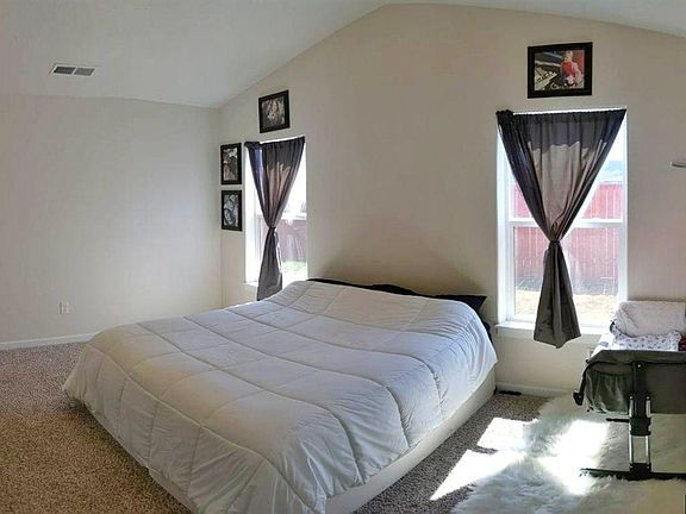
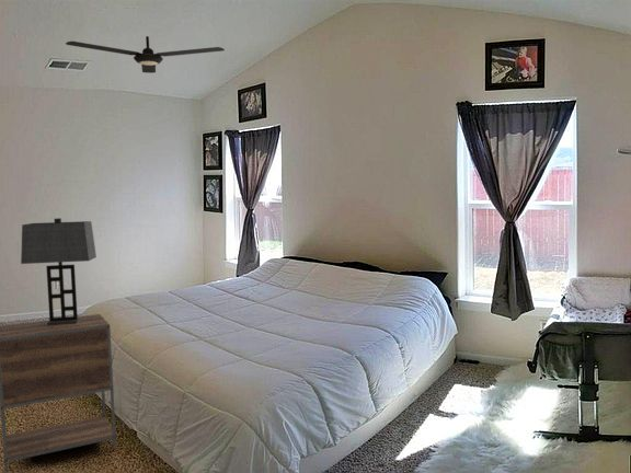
+ table lamp [20,217,97,325]
+ nightstand [0,313,117,473]
+ ceiling fan [65,35,226,74]
